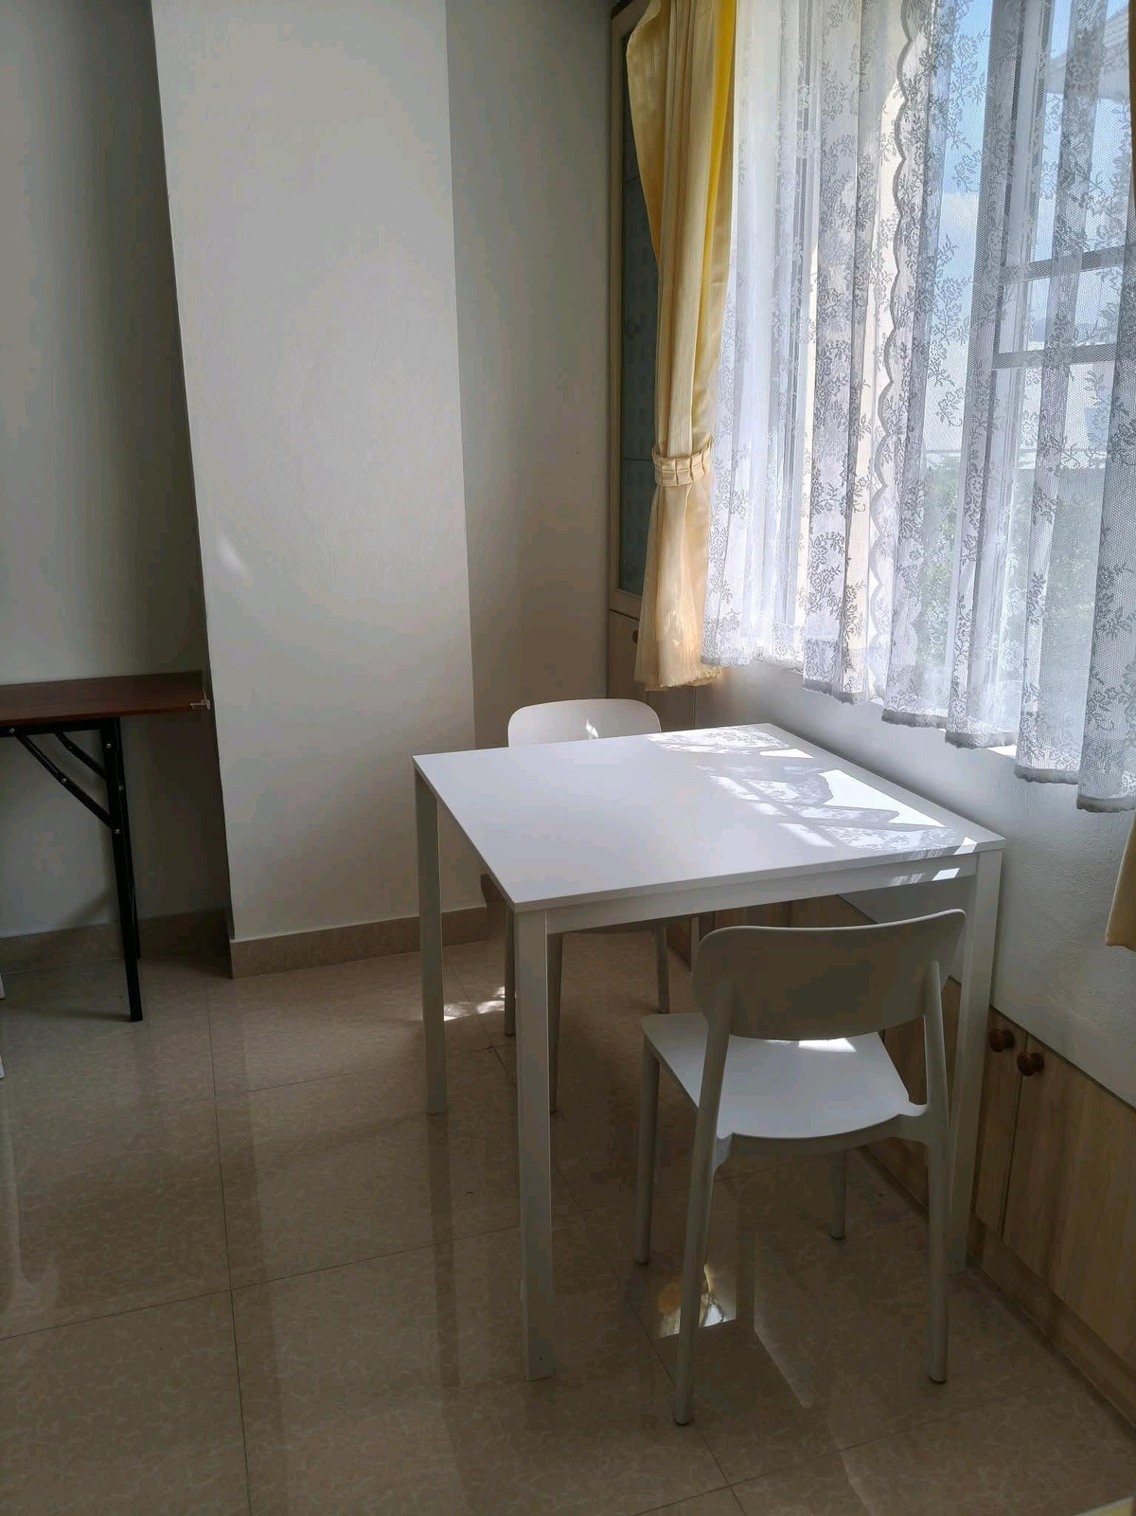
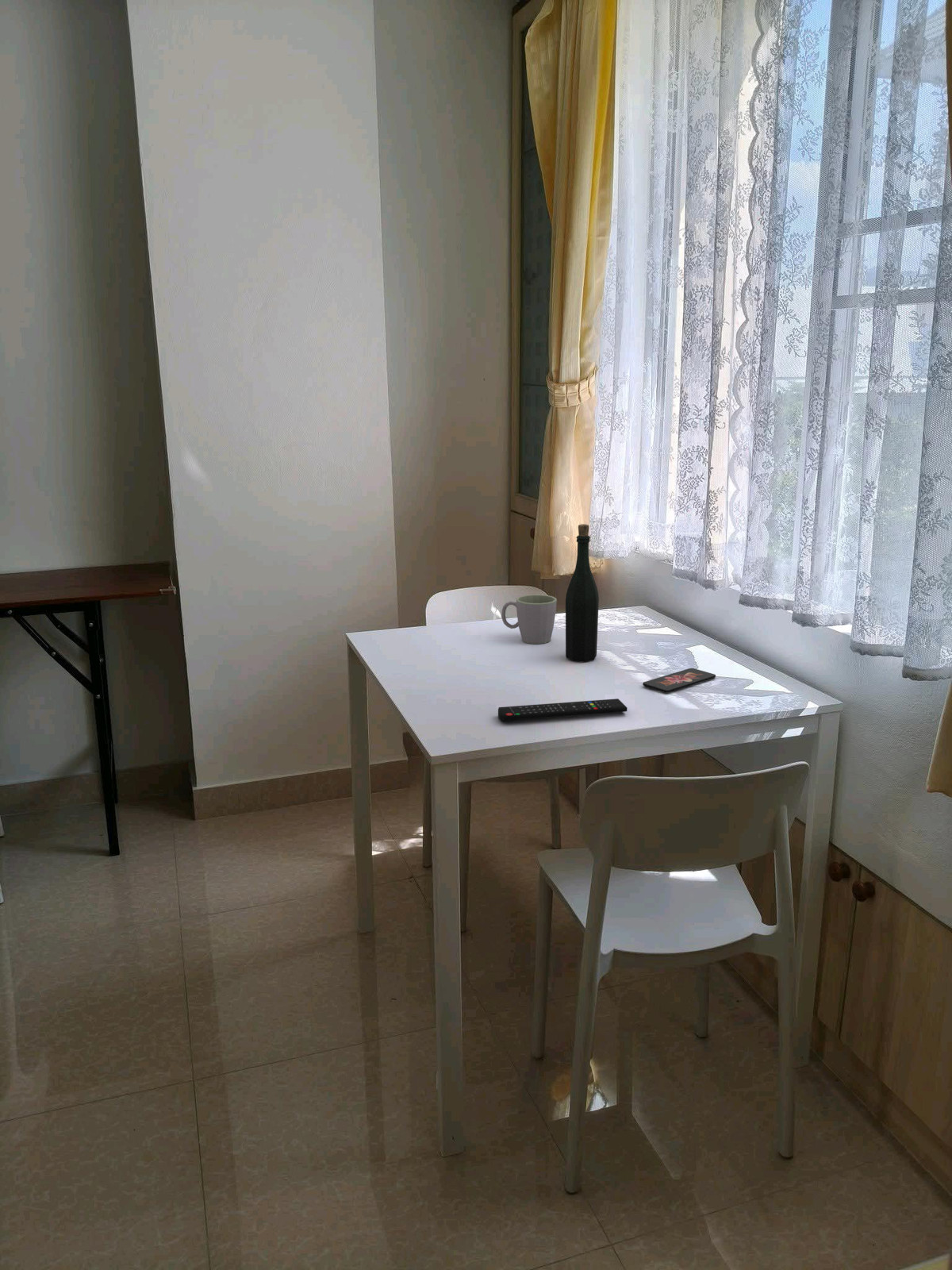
+ remote control [497,698,628,722]
+ bottle [565,523,600,662]
+ smartphone [642,668,716,694]
+ mug [501,594,558,645]
